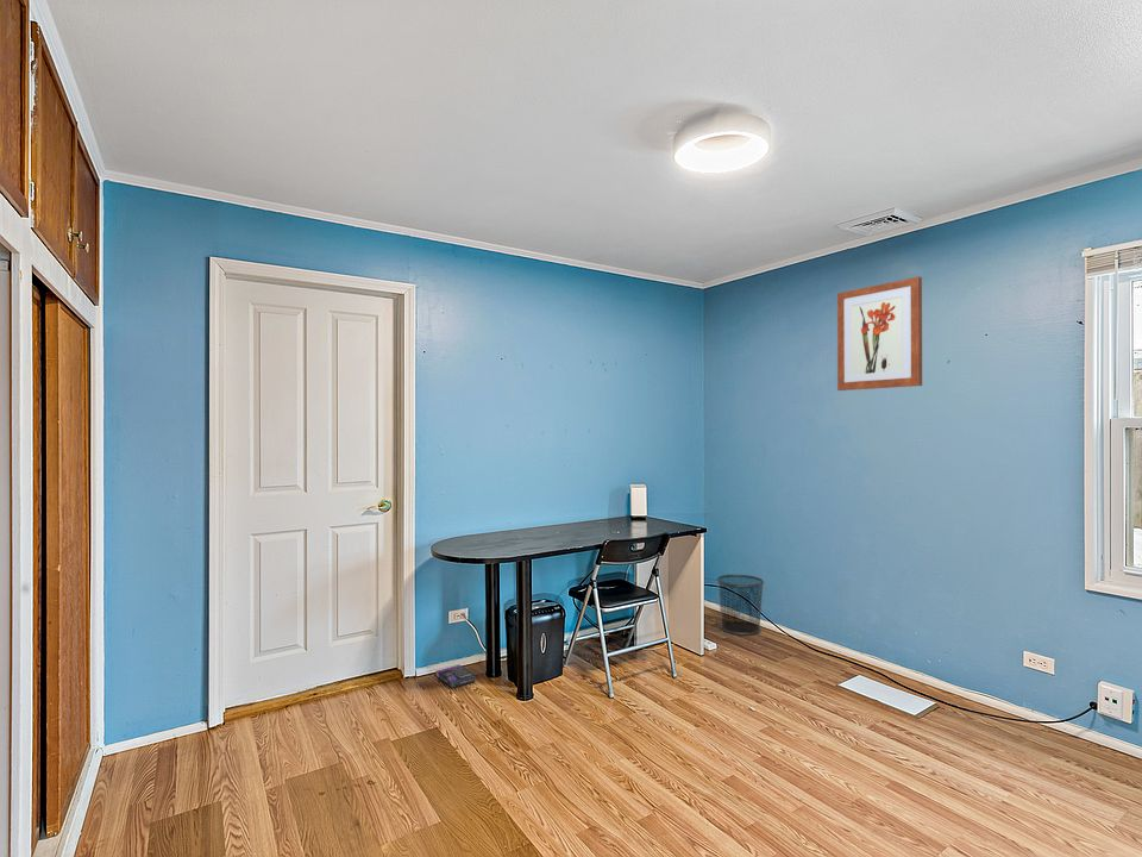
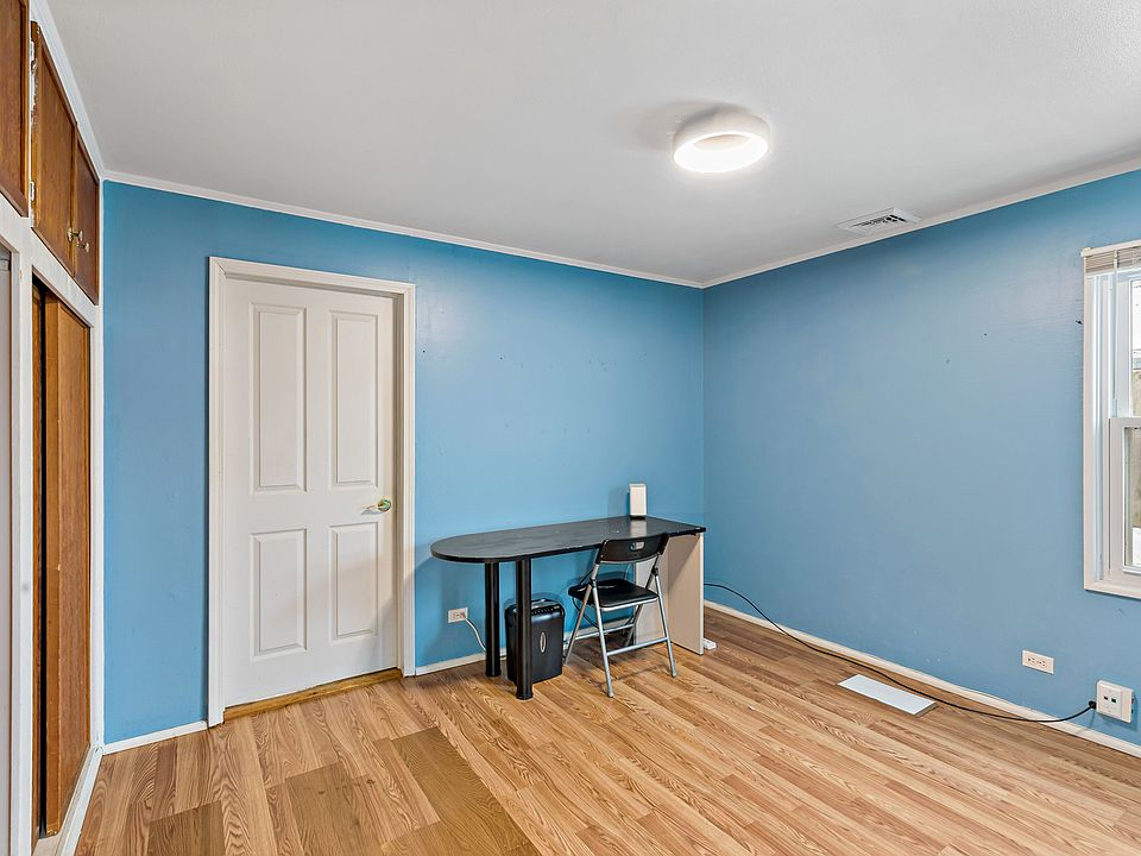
- waste bin [716,574,765,636]
- box [435,664,477,689]
- wall art [836,276,923,392]
